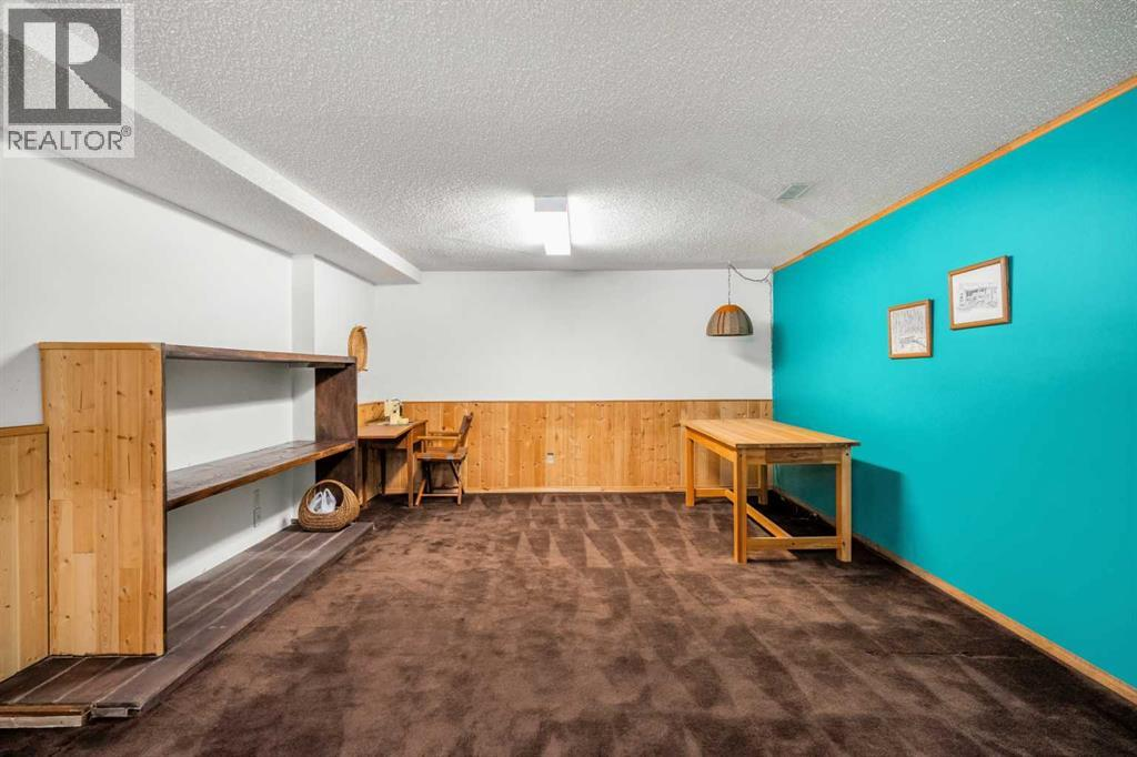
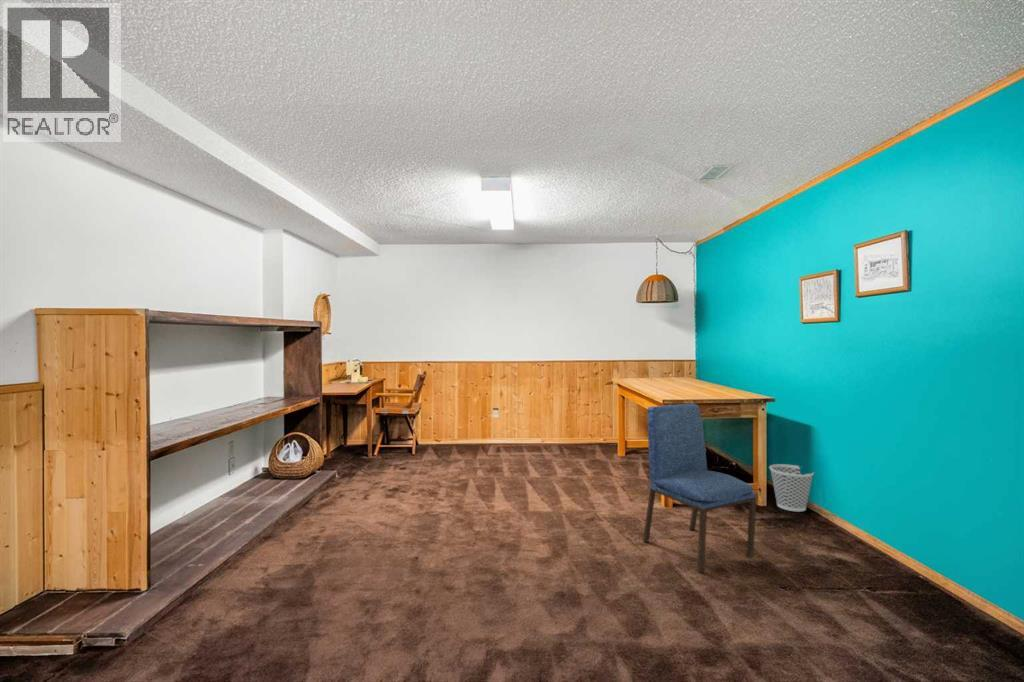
+ wastebasket [768,463,815,512]
+ dining chair [642,403,758,574]
